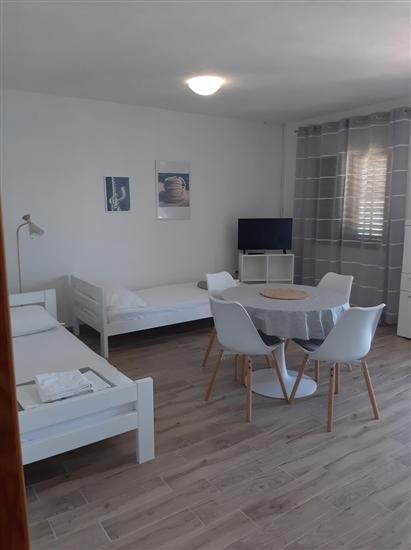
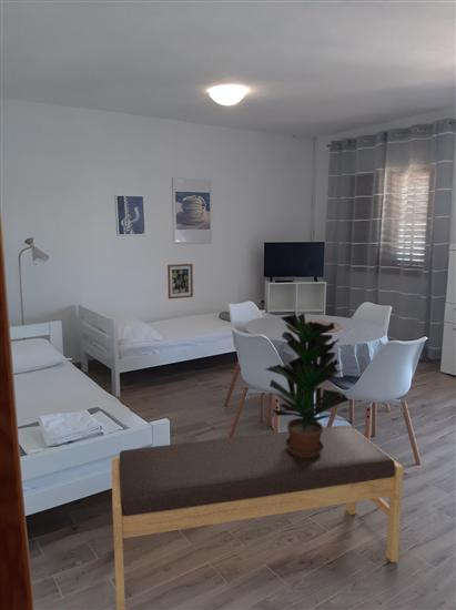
+ potted plant [265,313,349,457]
+ bench [111,424,404,610]
+ wall art [166,263,194,301]
